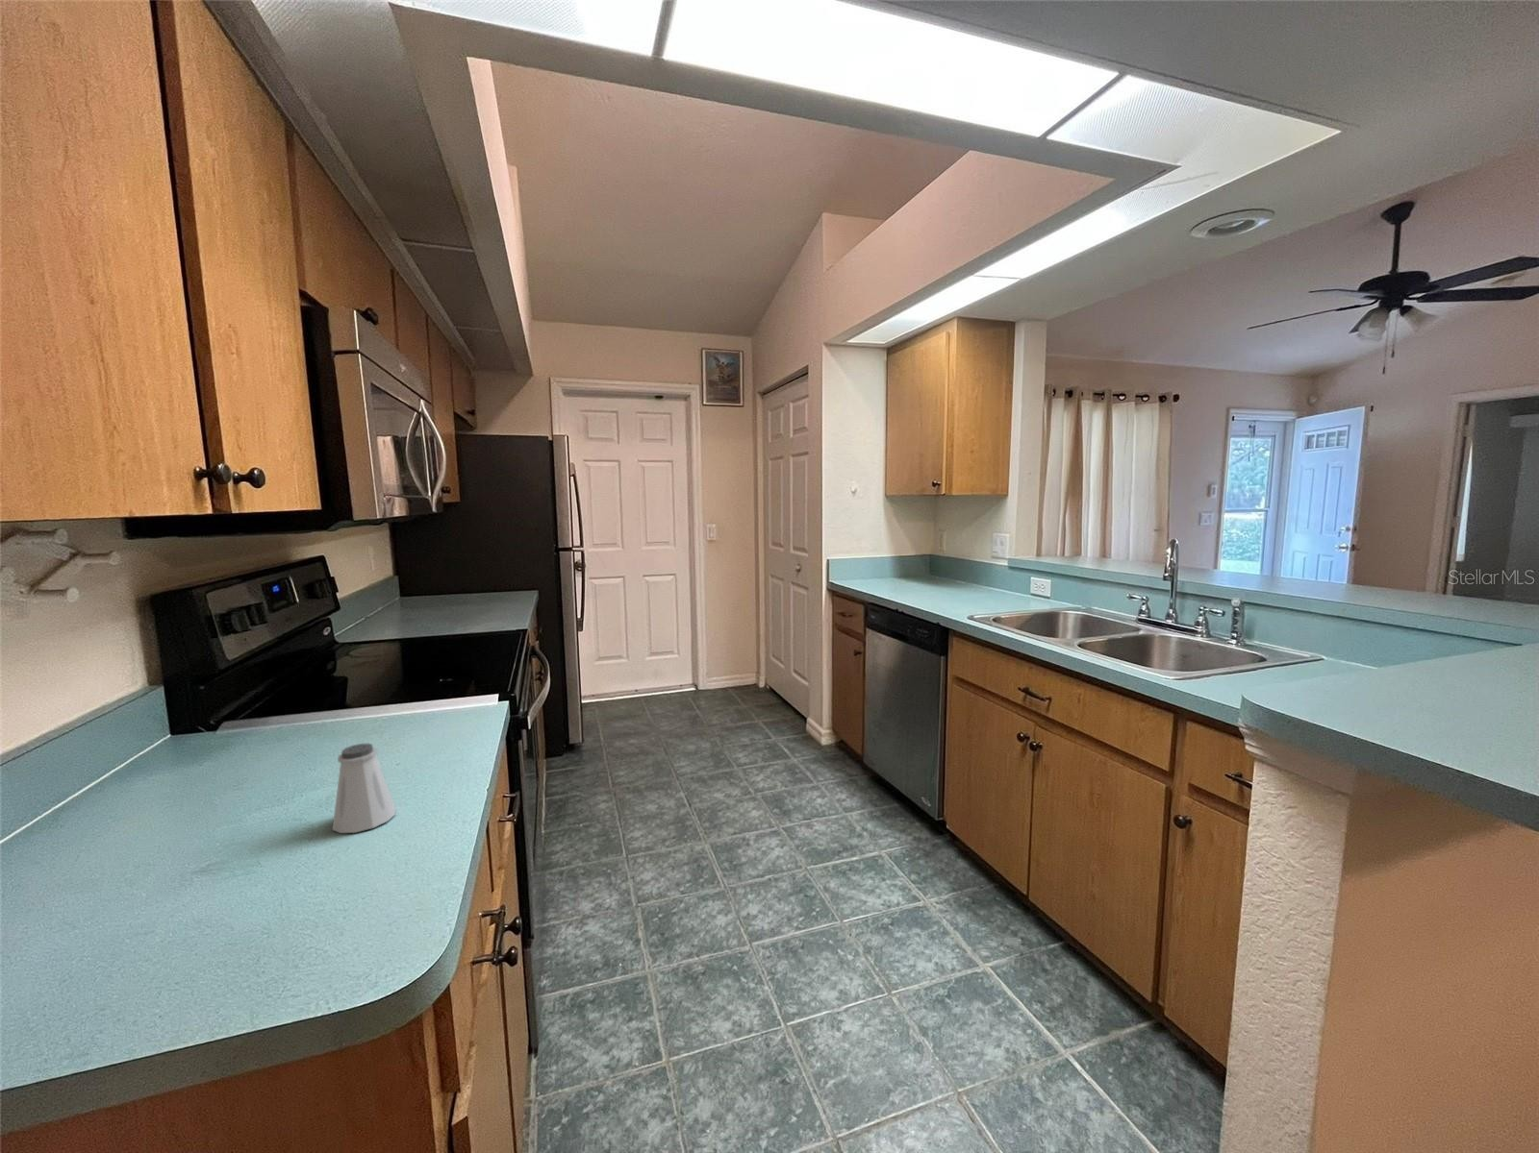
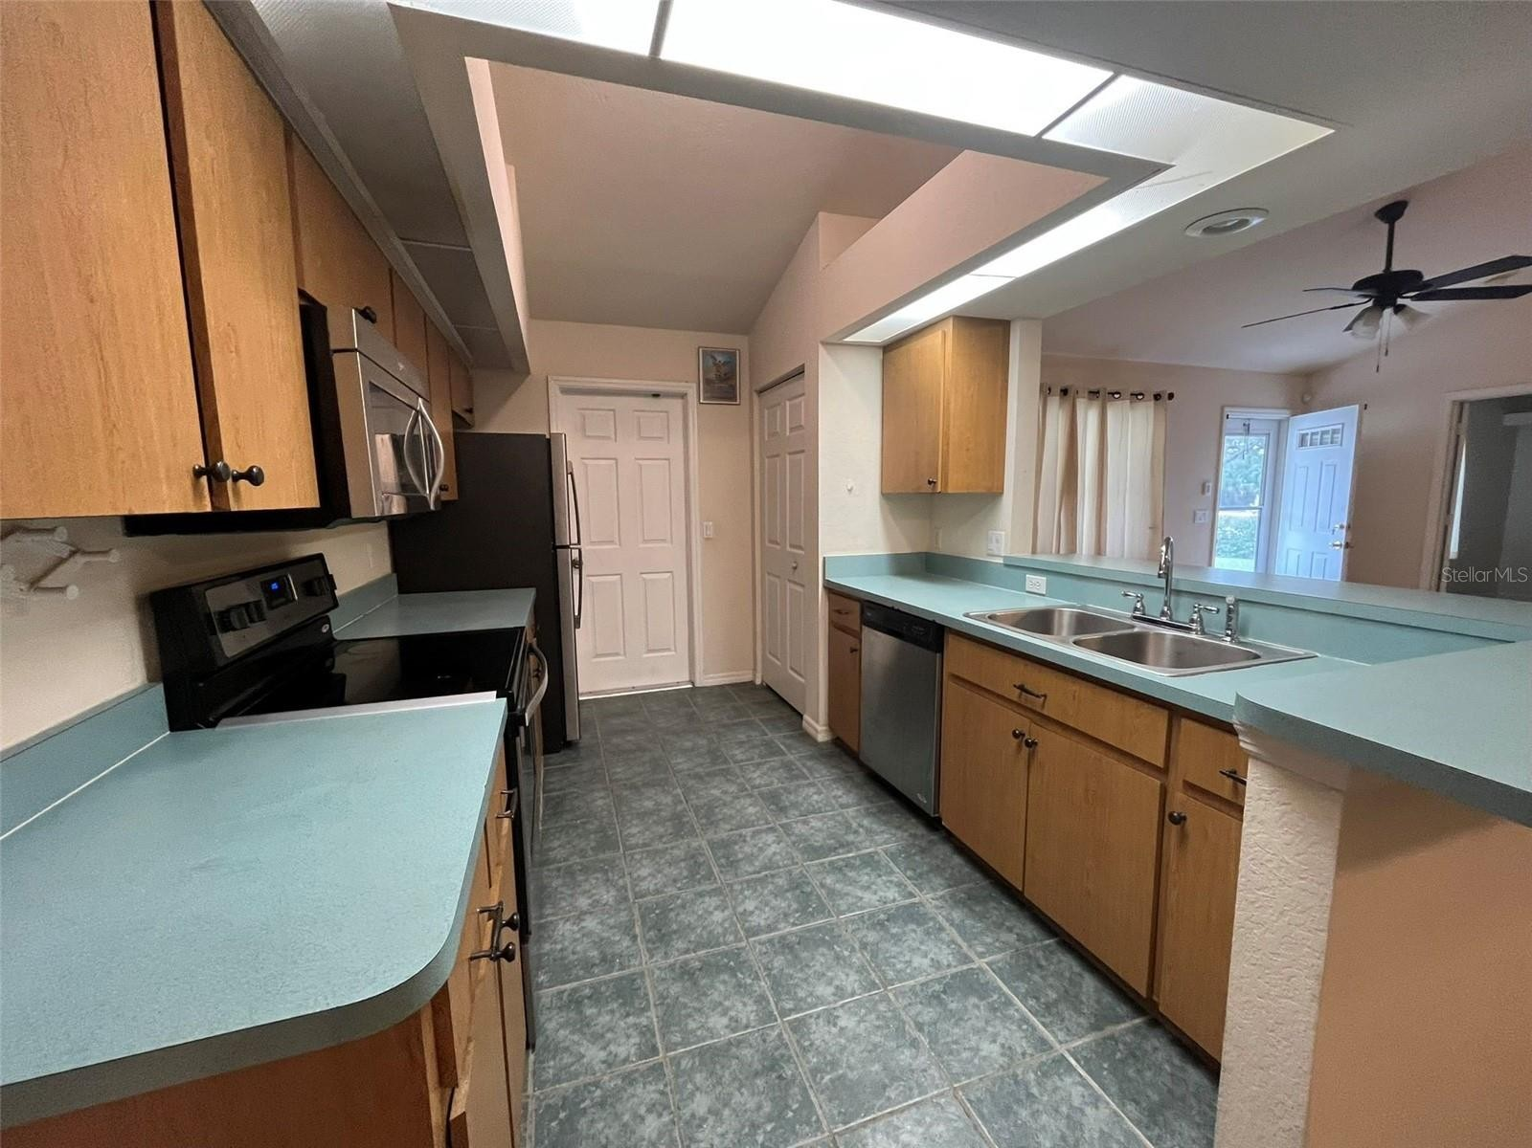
- saltshaker [332,742,396,834]
